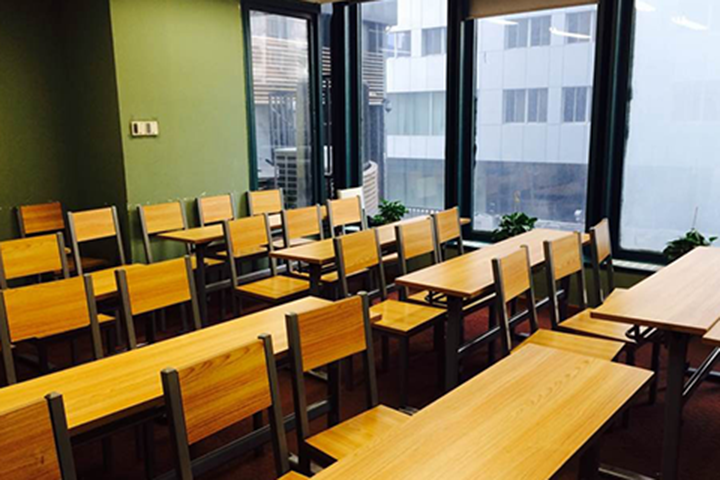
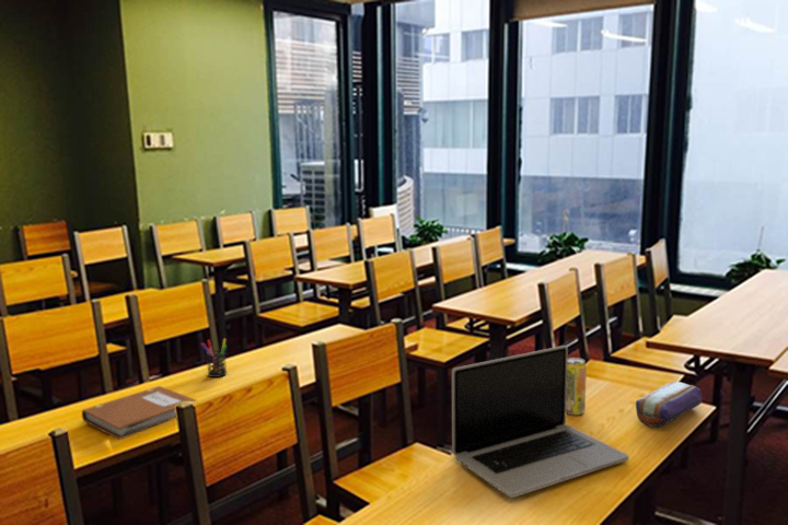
+ laptop [451,345,630,499]
+ pencil case [635,381,704,428]
+ beverage can [566,357,588,416]
+ pen holder [199,338,228,378]
+ notebook [81,385,197,441]
